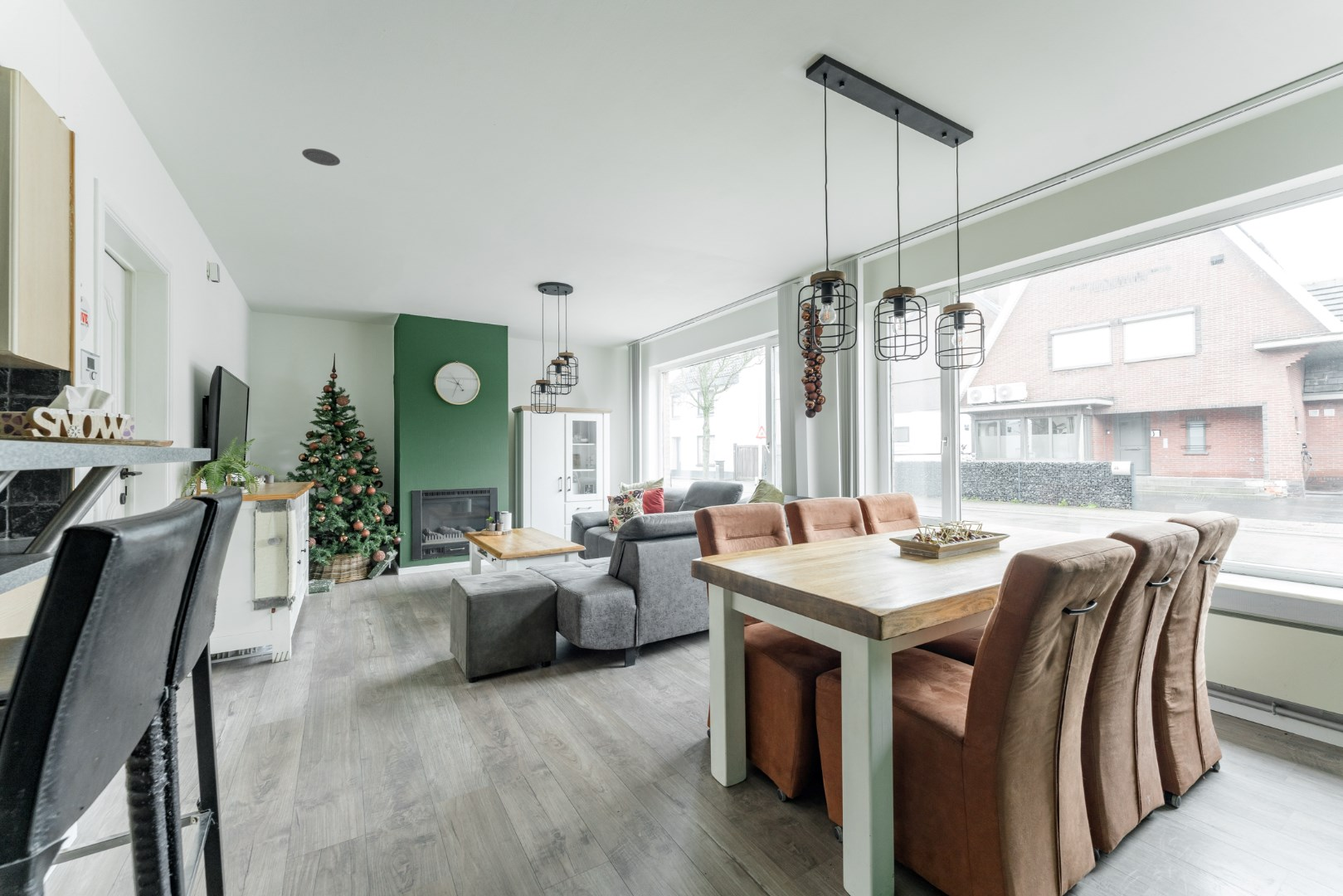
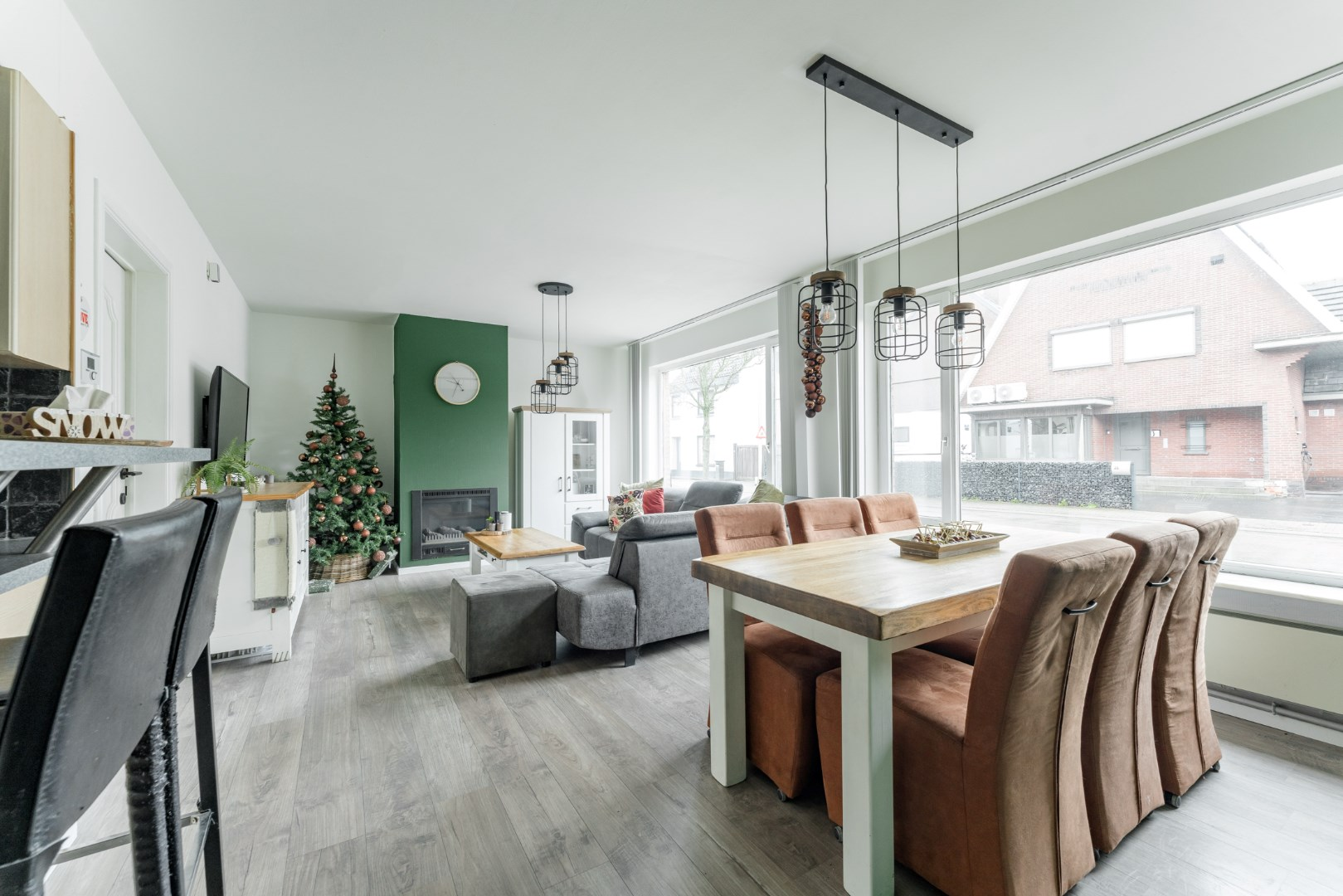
- recessed light [301,148,341,167]
